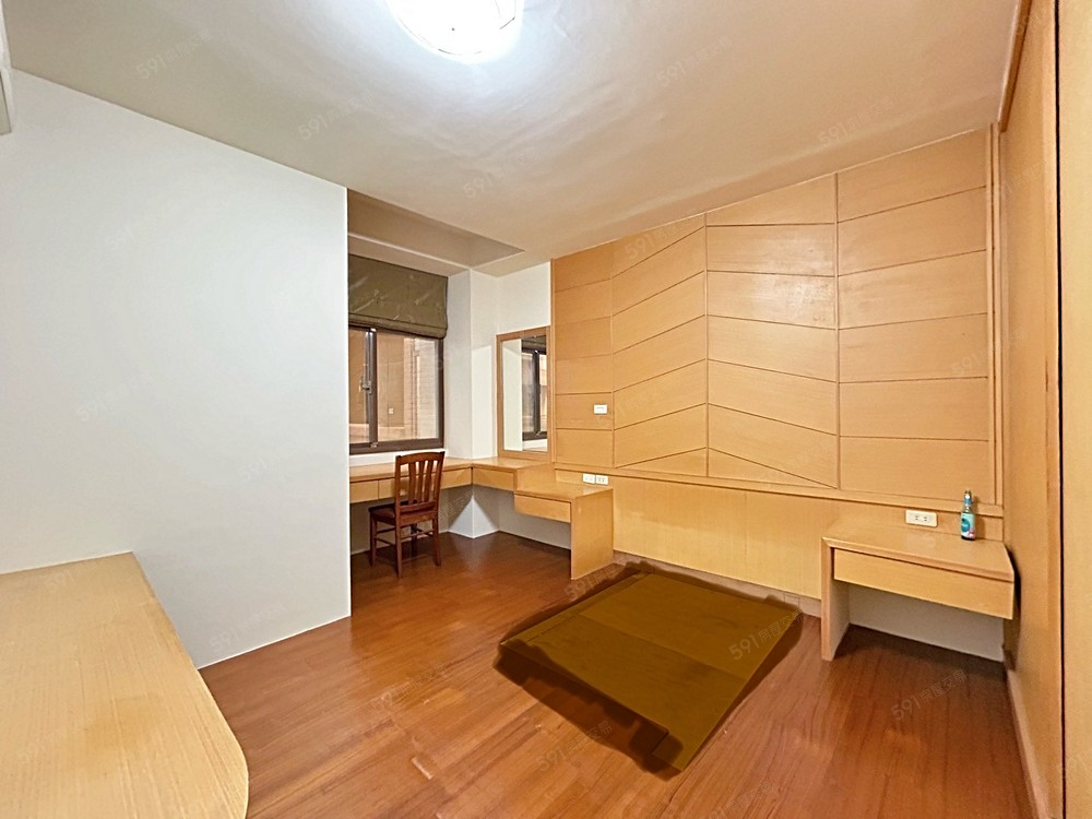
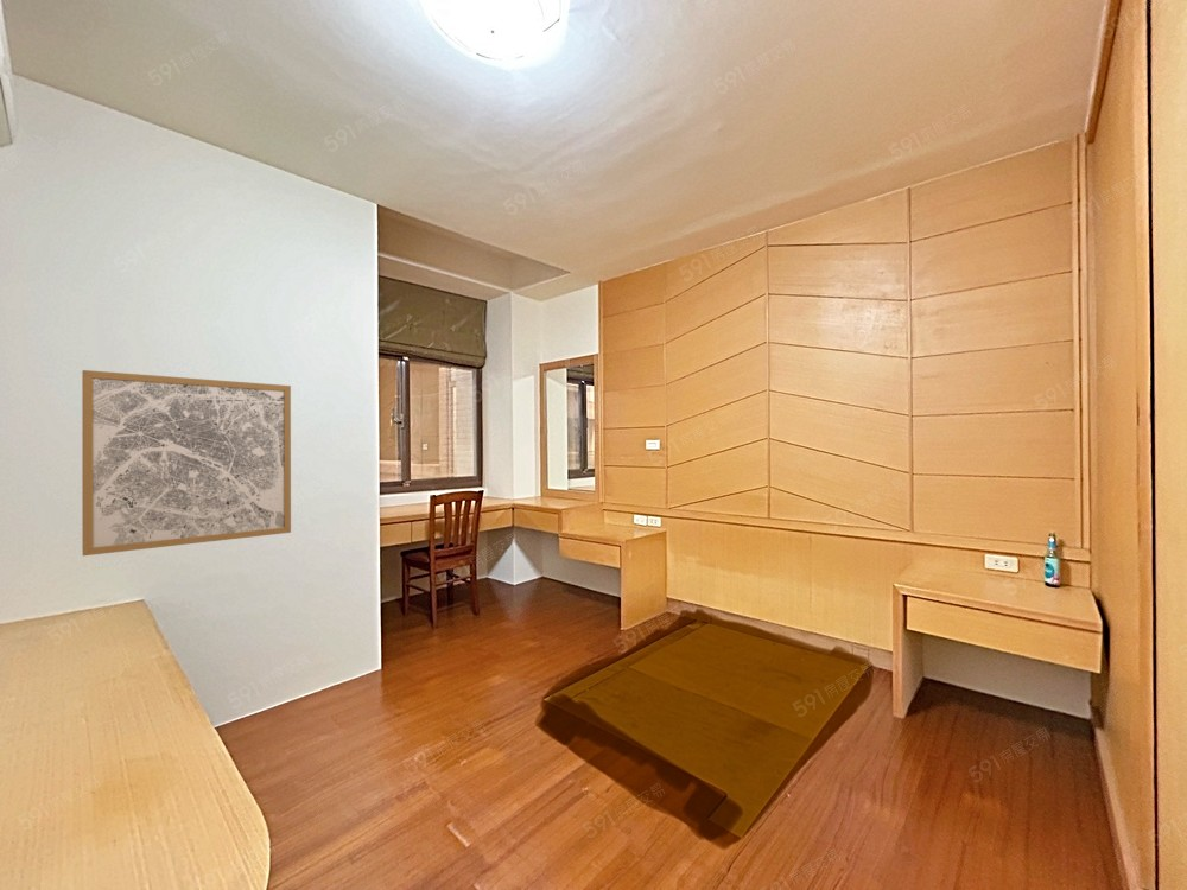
+ wall art [81,369,292,557]
